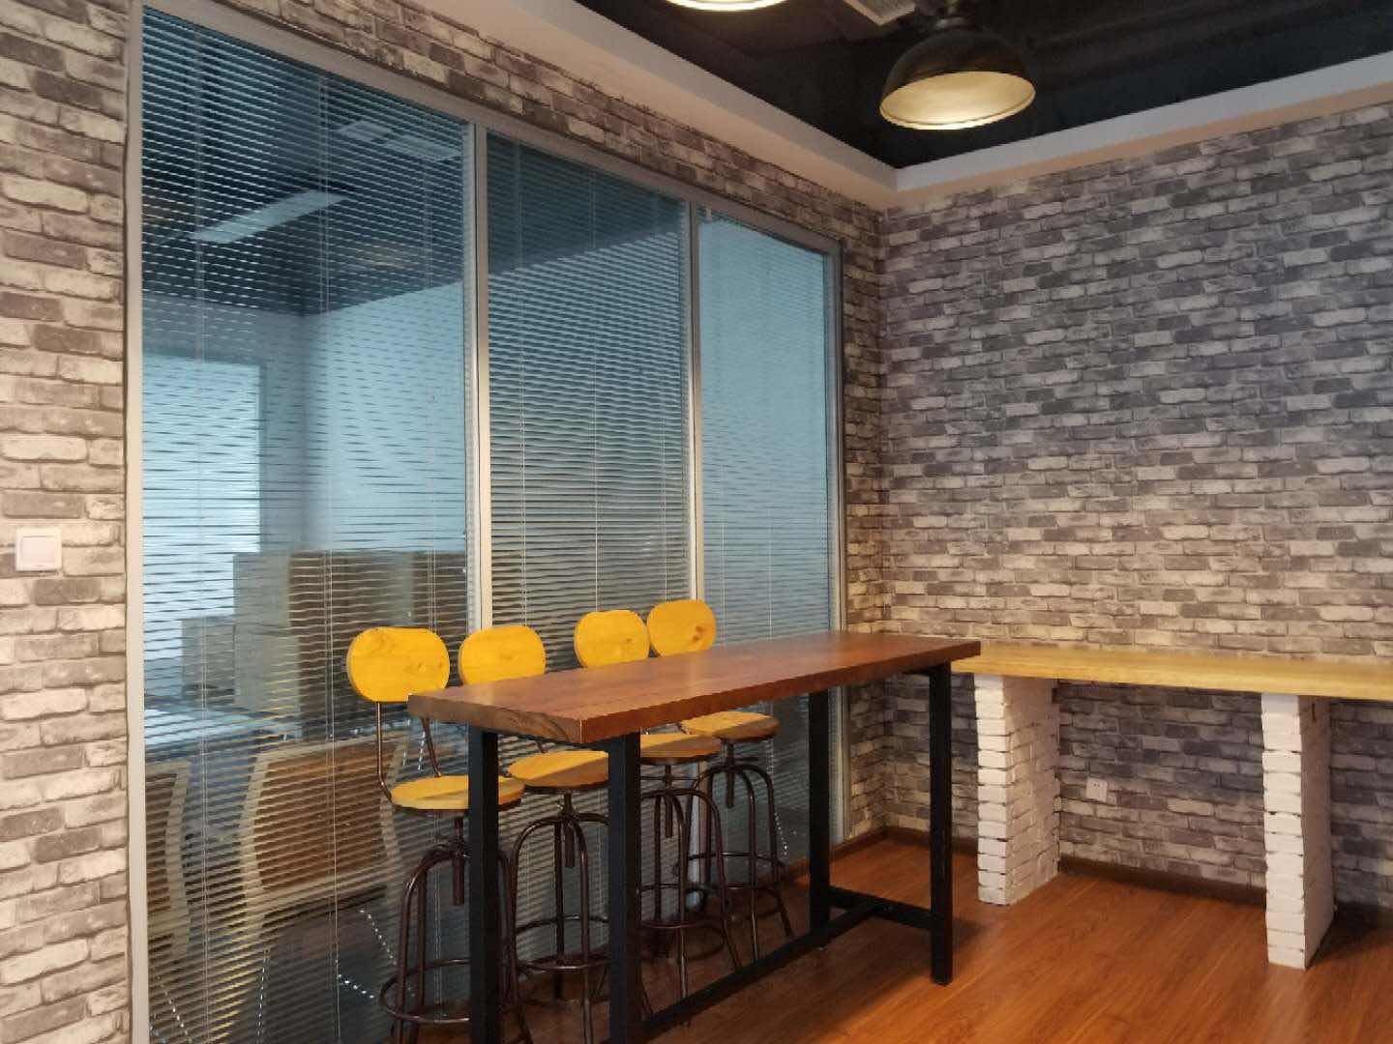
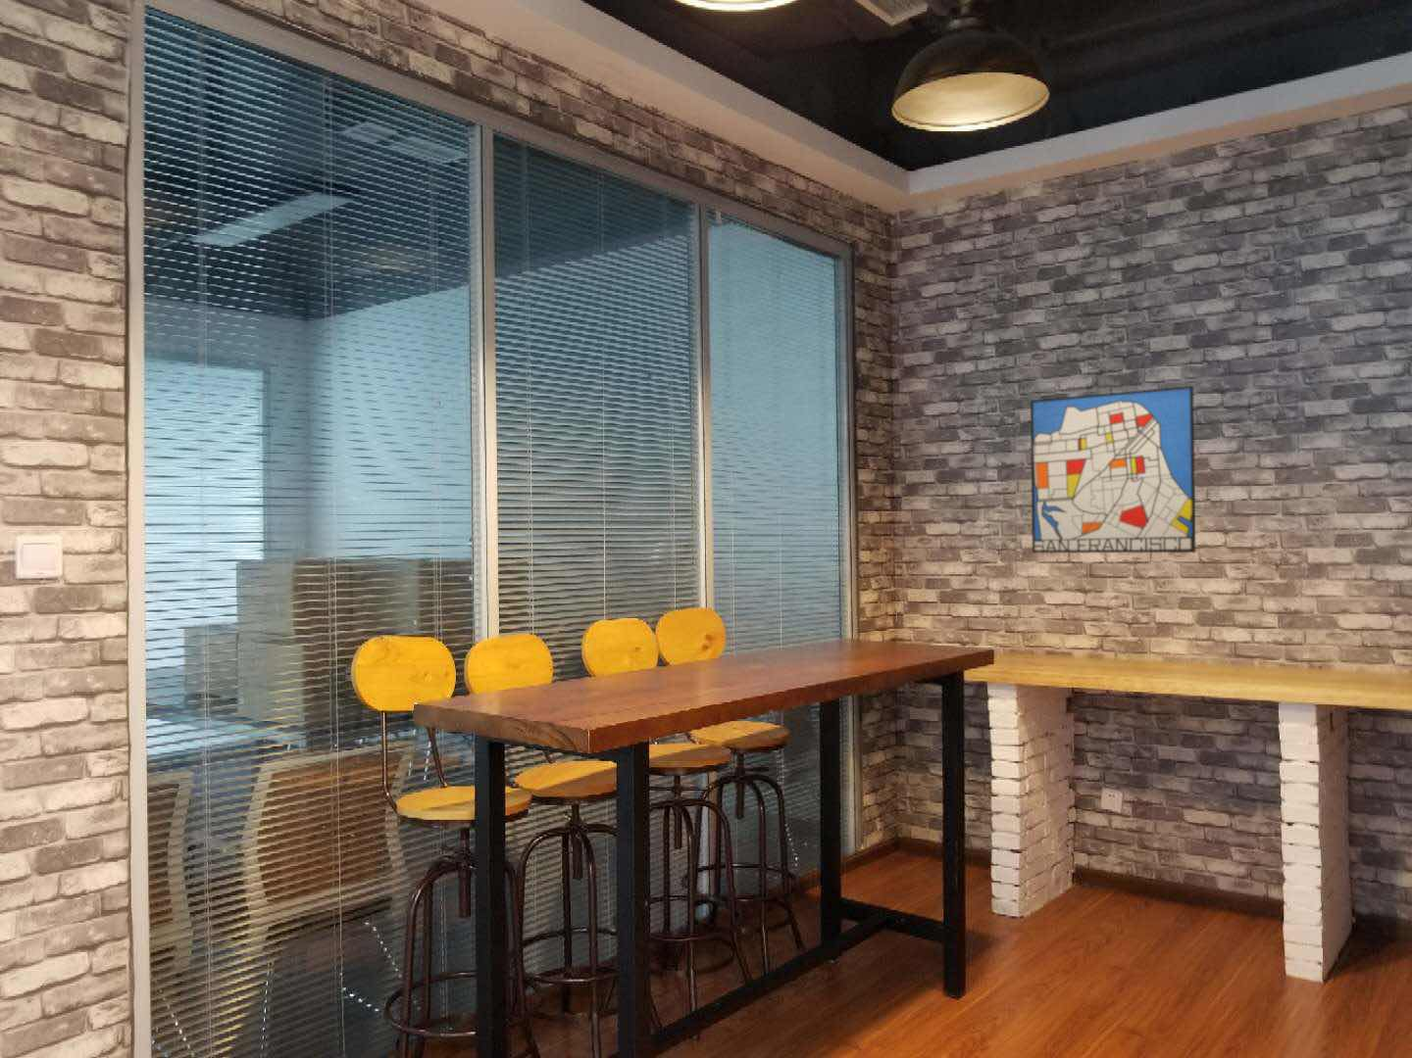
+ wall art [1030,385,1196,553]
